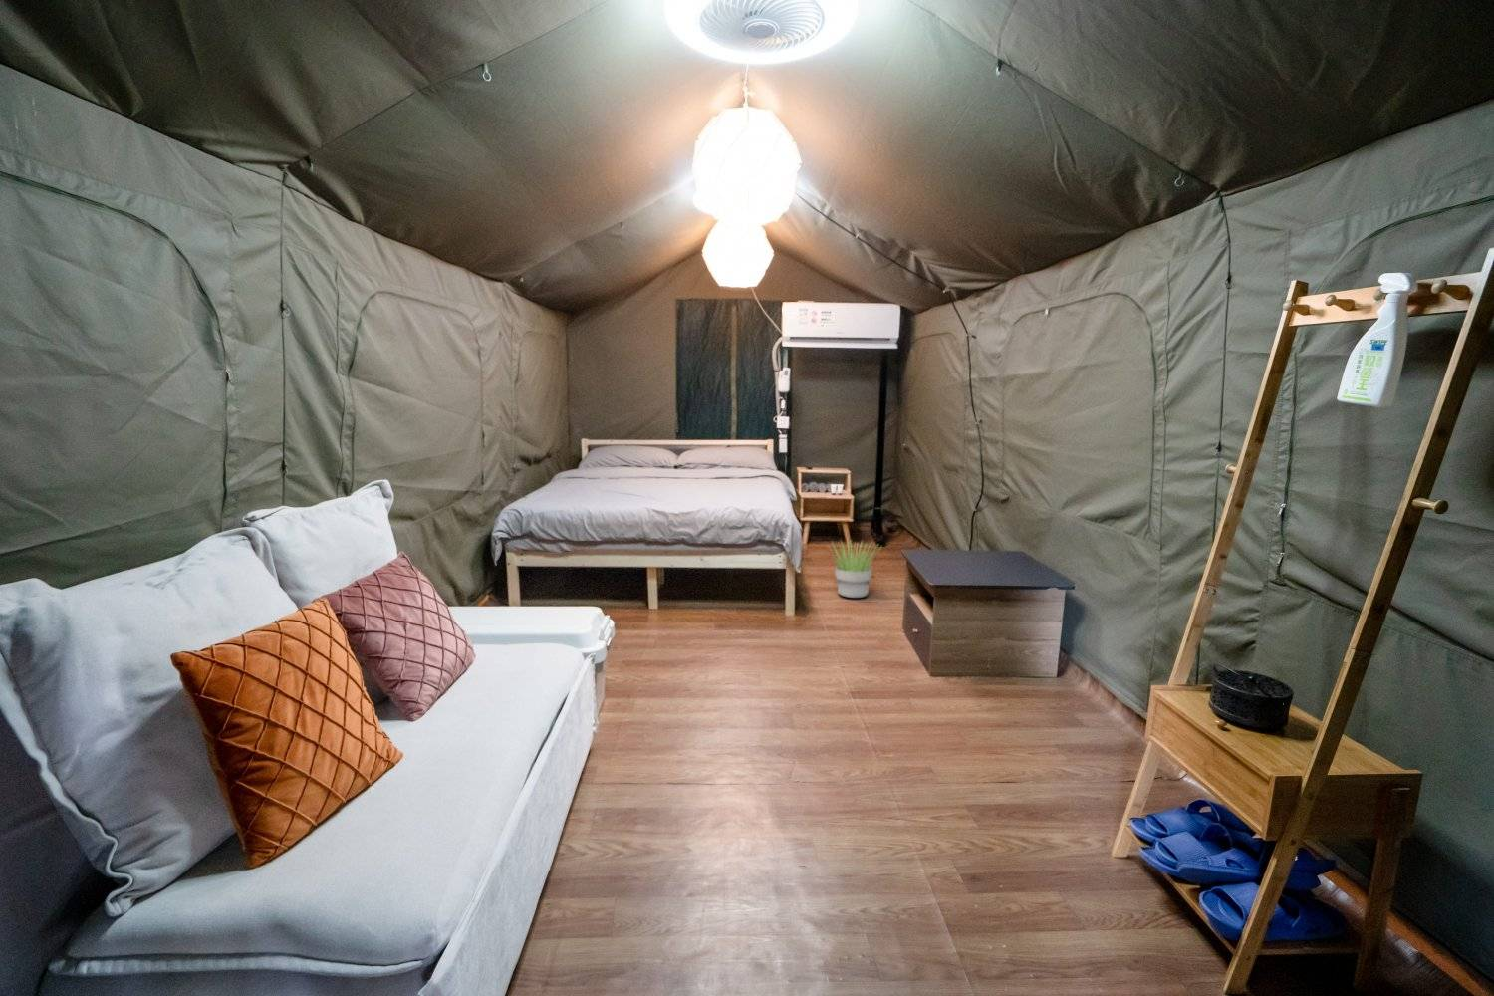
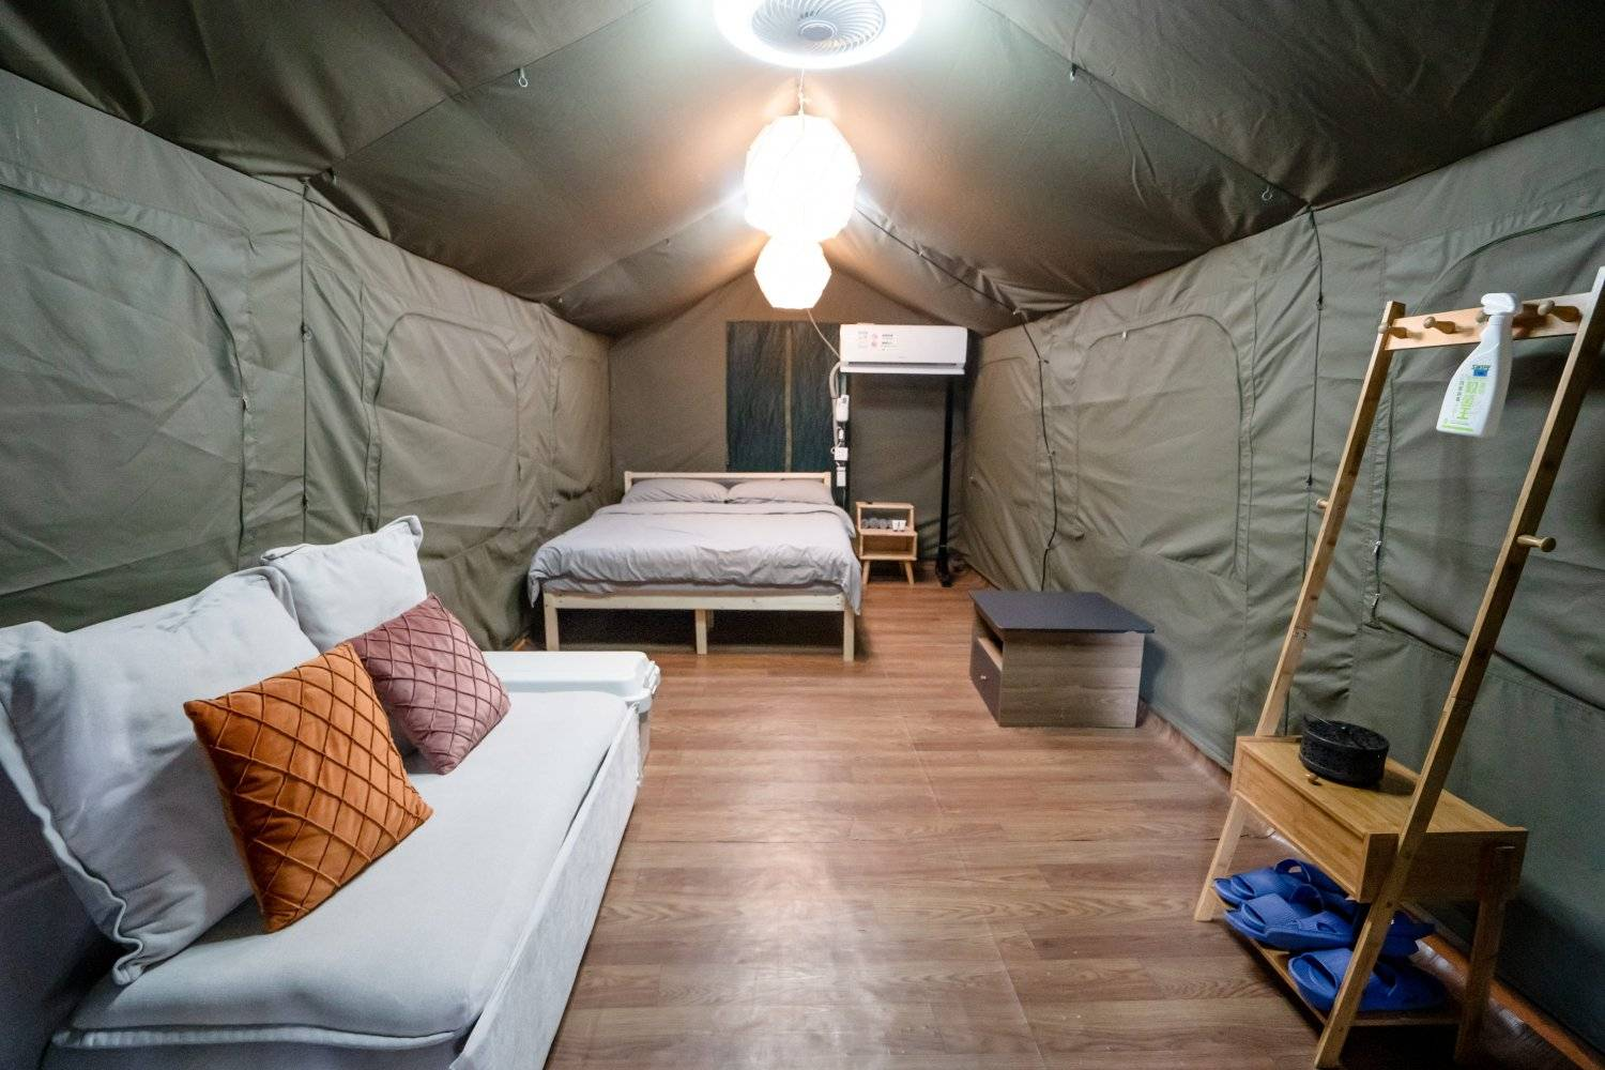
- potted plant [825,539,882,598]
